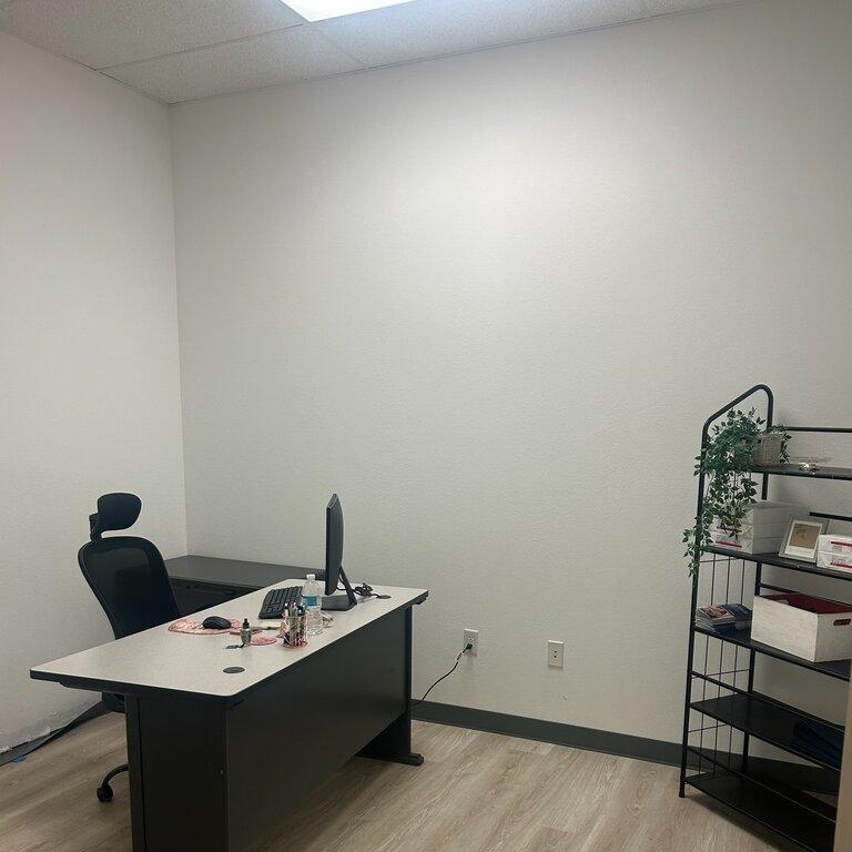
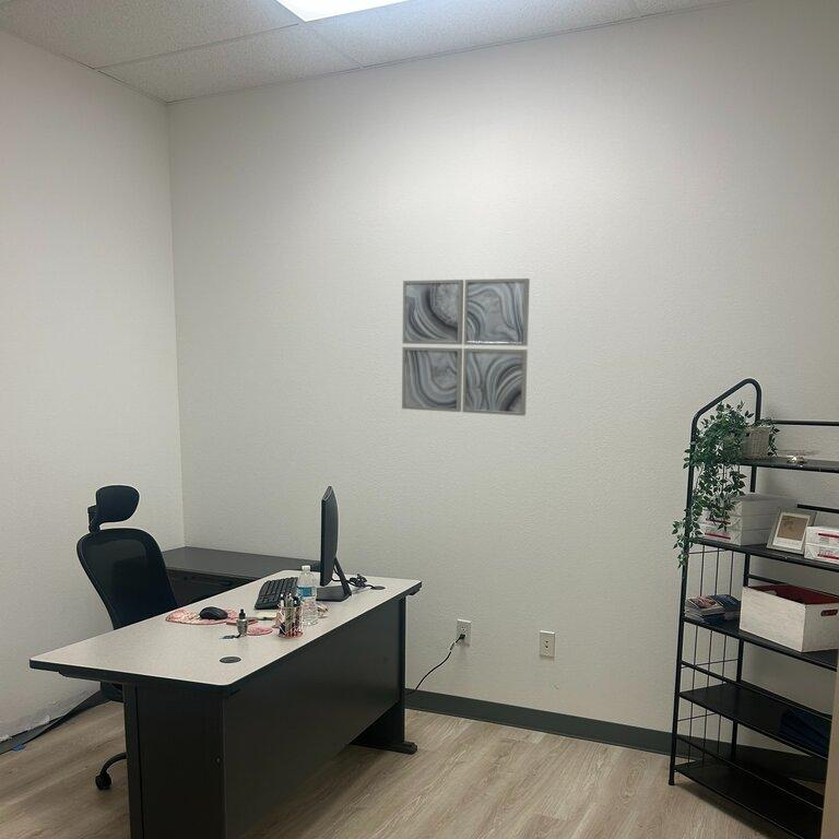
+ wall art [401,277,531,417]
